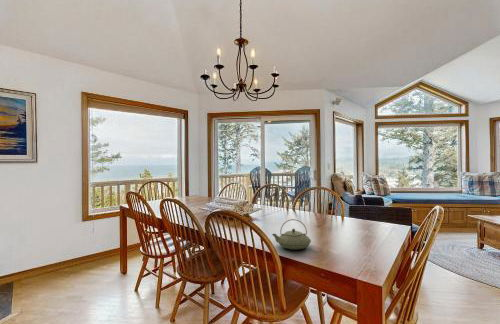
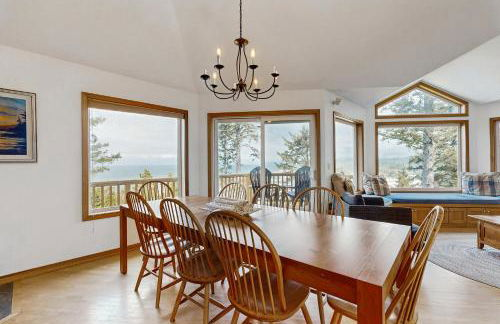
- teapot [271,218,312,251]
